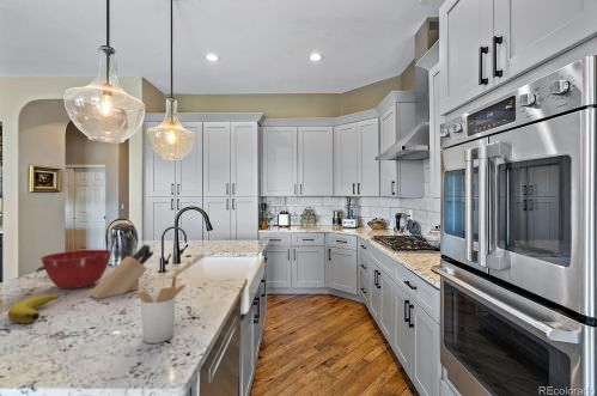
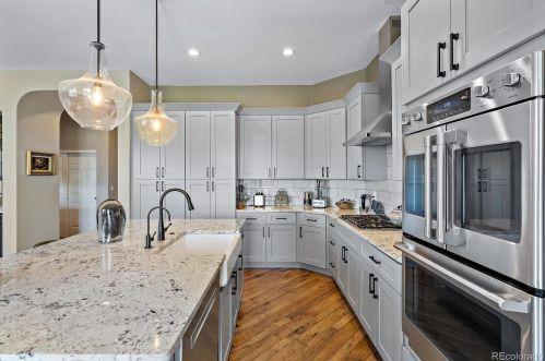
- utensil holder [135,274,187,345]
- mixing bowl [39,249,114,291]
- fruit [7,293,61,324]
- knife block [89,243,154,300]
